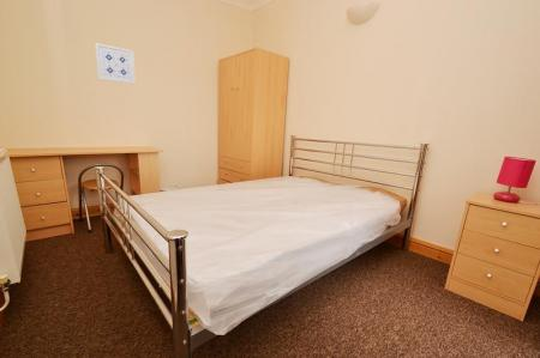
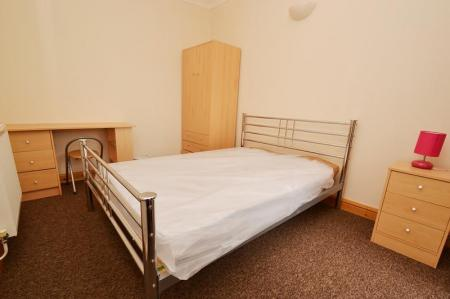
- wall art [94,42,137,85]
